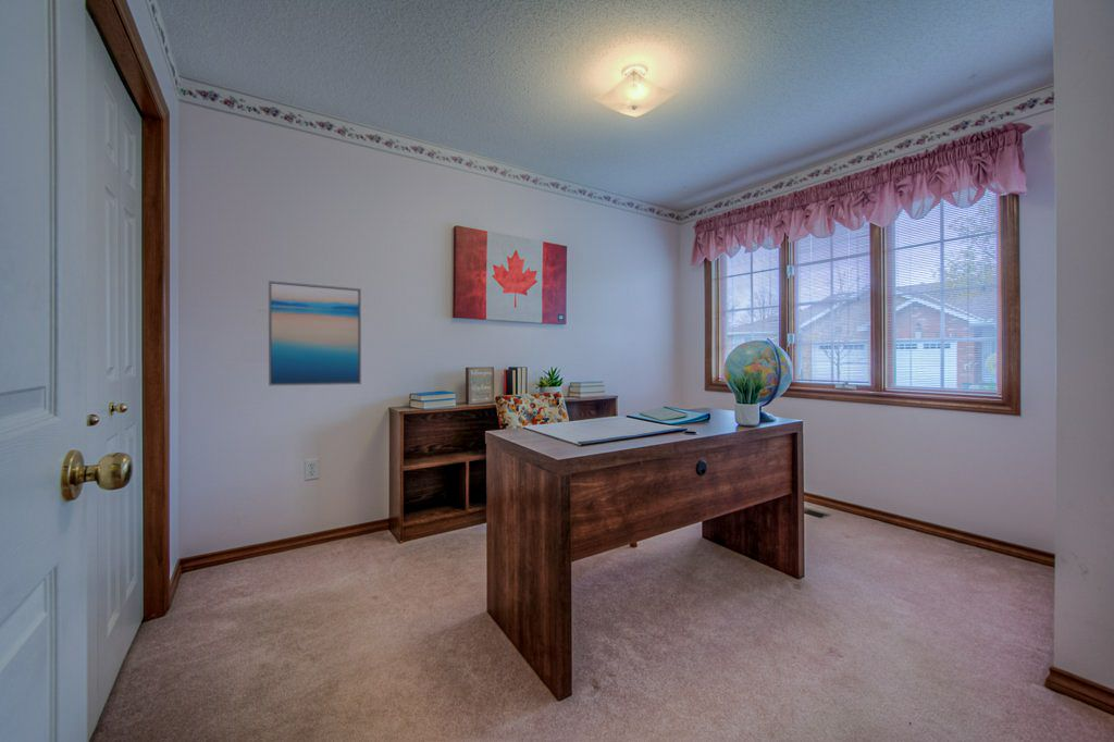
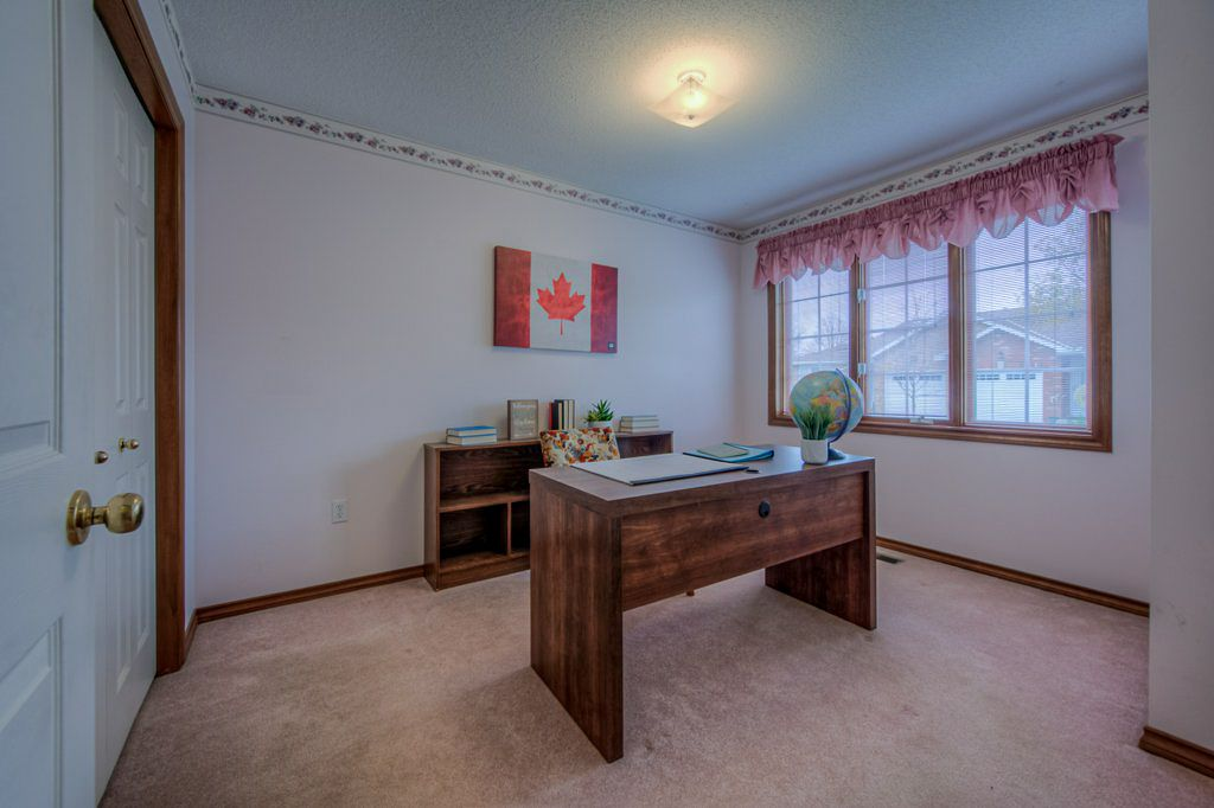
- wall art [268,280,362,386]
